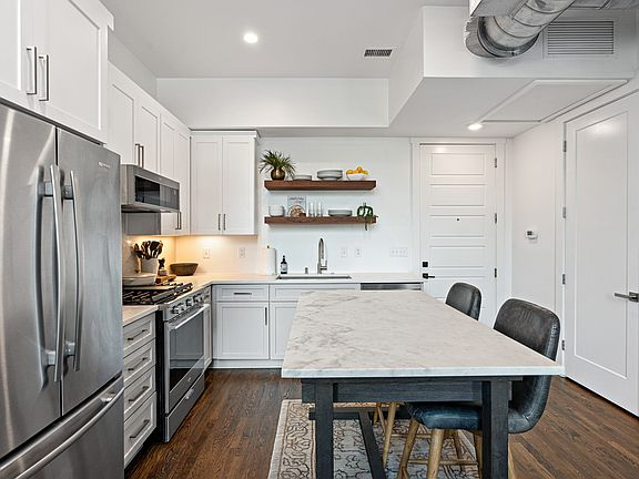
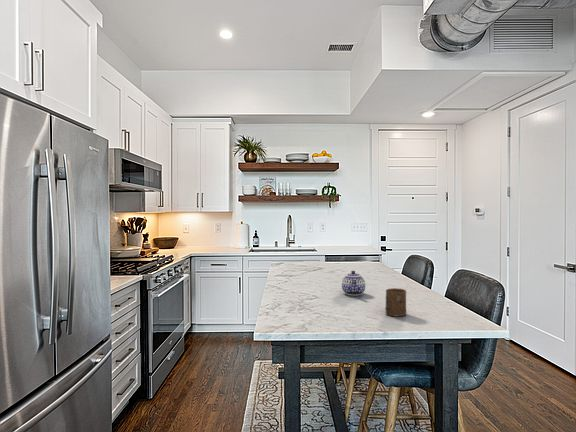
+ cup [385,287,407,318]
+ teapot [341,270,366,296]
